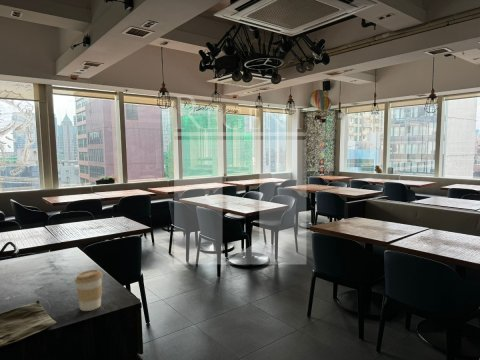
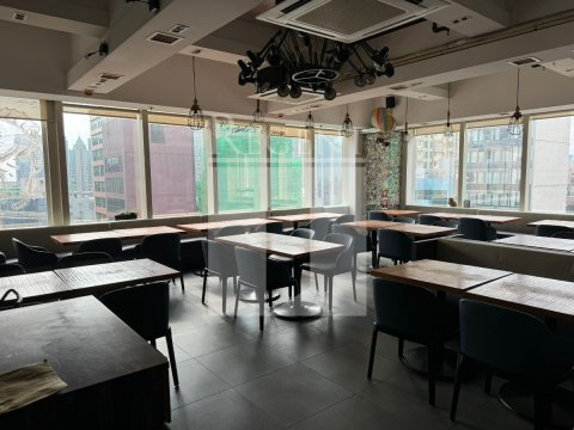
- coffee cup [74,269,104,312]
